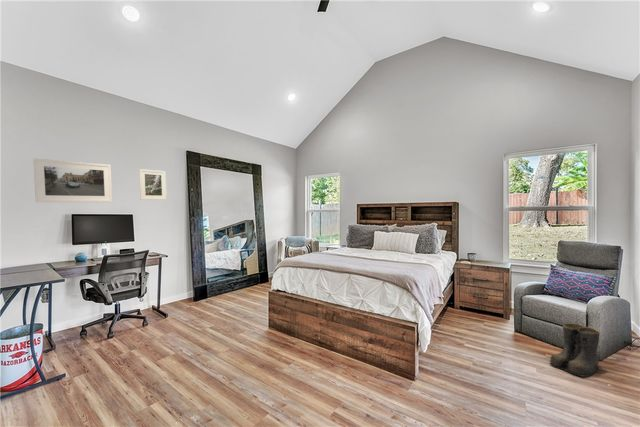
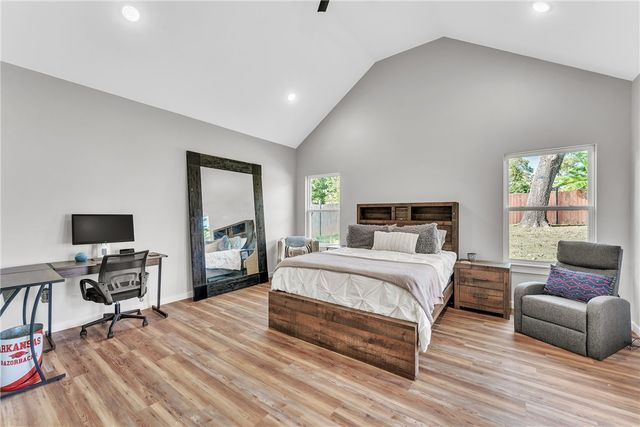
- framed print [138,168,168,201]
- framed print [33,157,113,203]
- boots [548,322,602,378]
